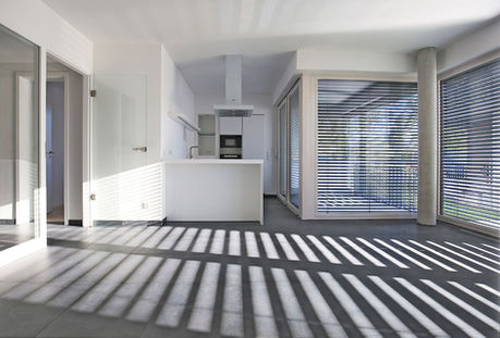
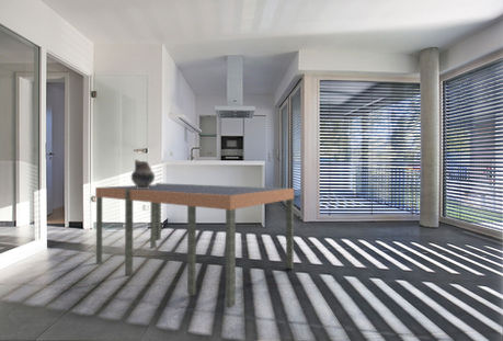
+ dining table [94,182,295,309]
+ ceramic jug [130,159,156,189]
